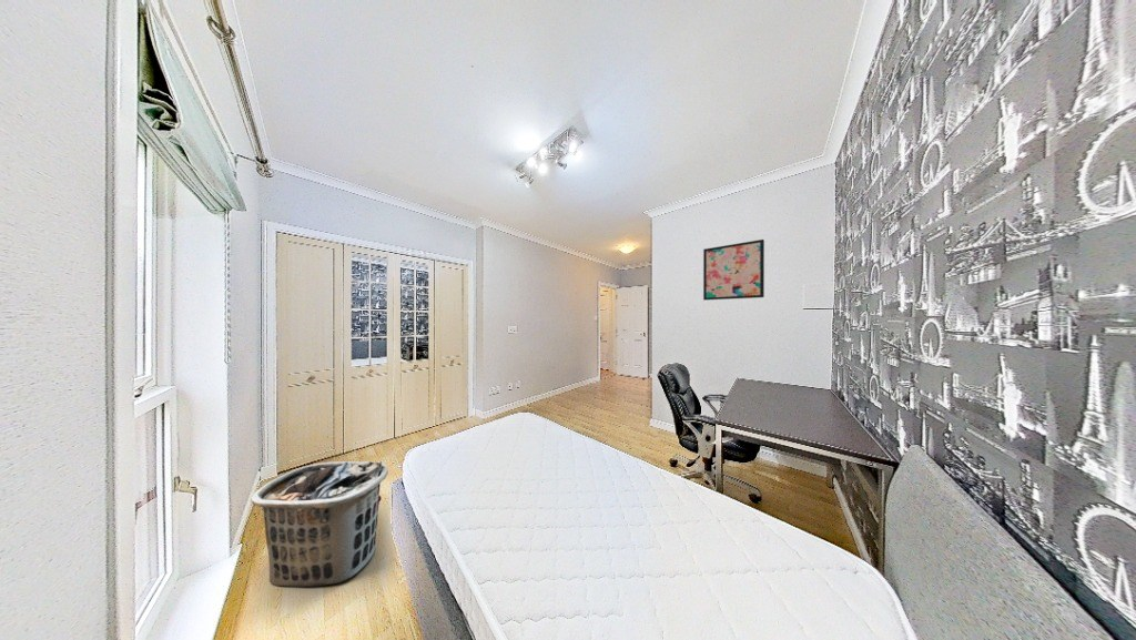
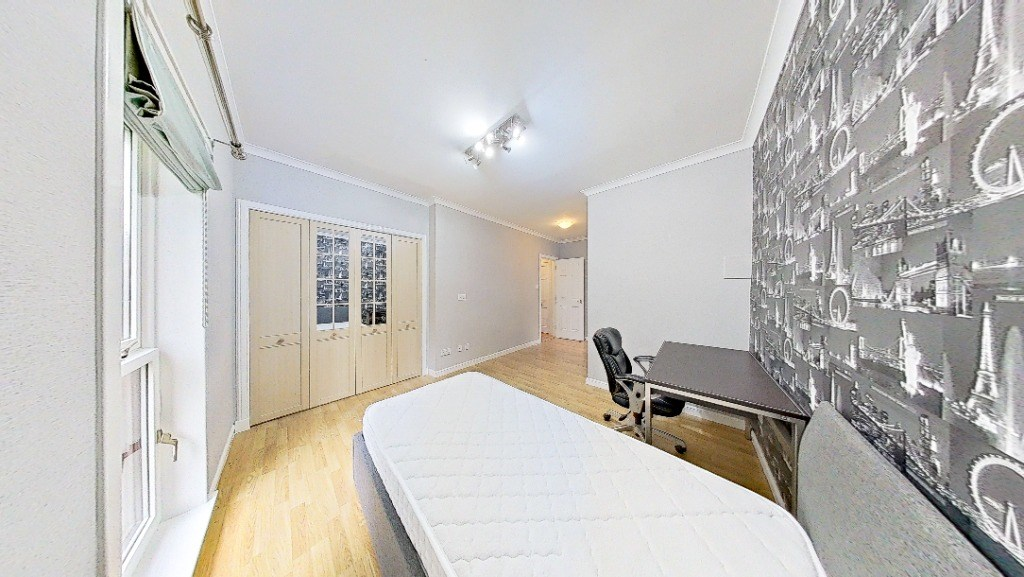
- wall art [702,238,765,302]
- clothes hamper [250,460,389,588]
